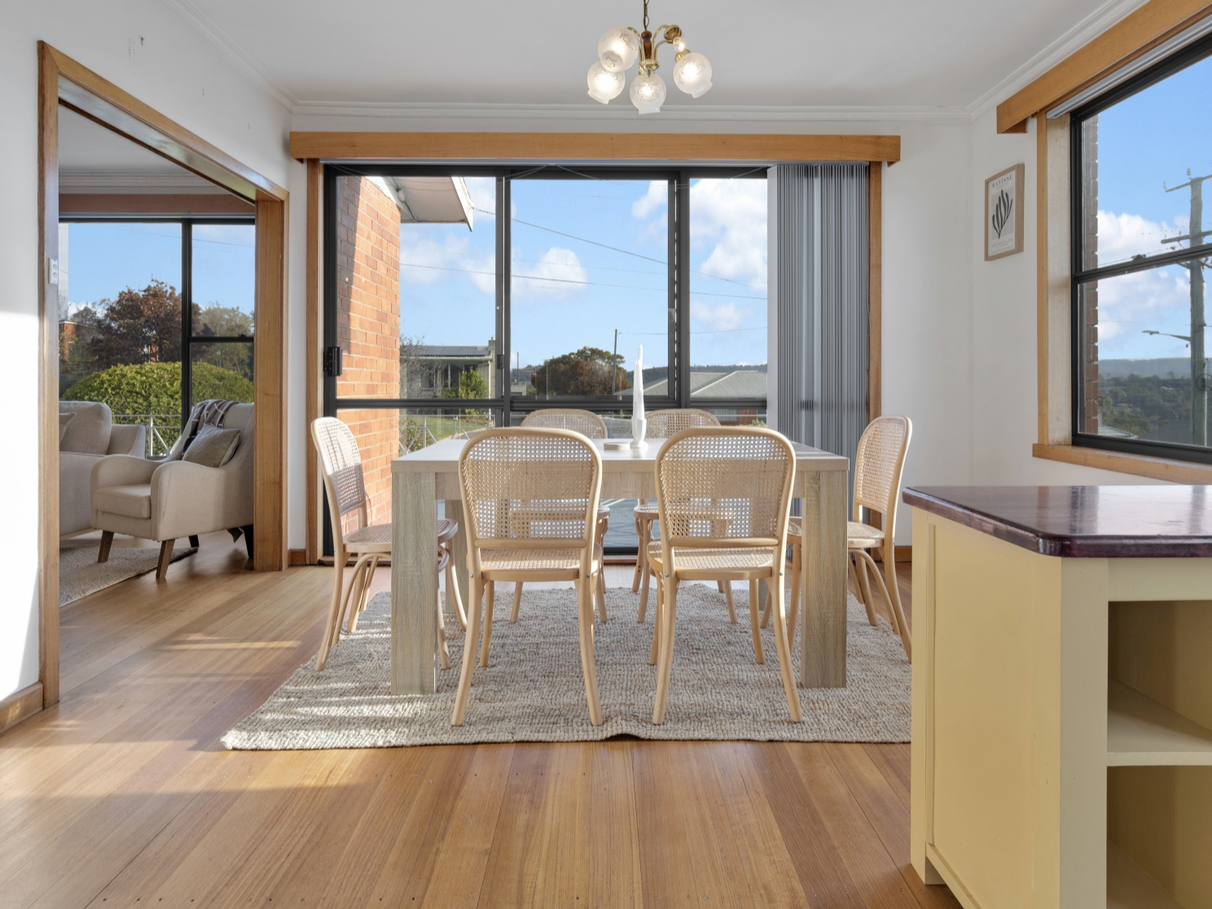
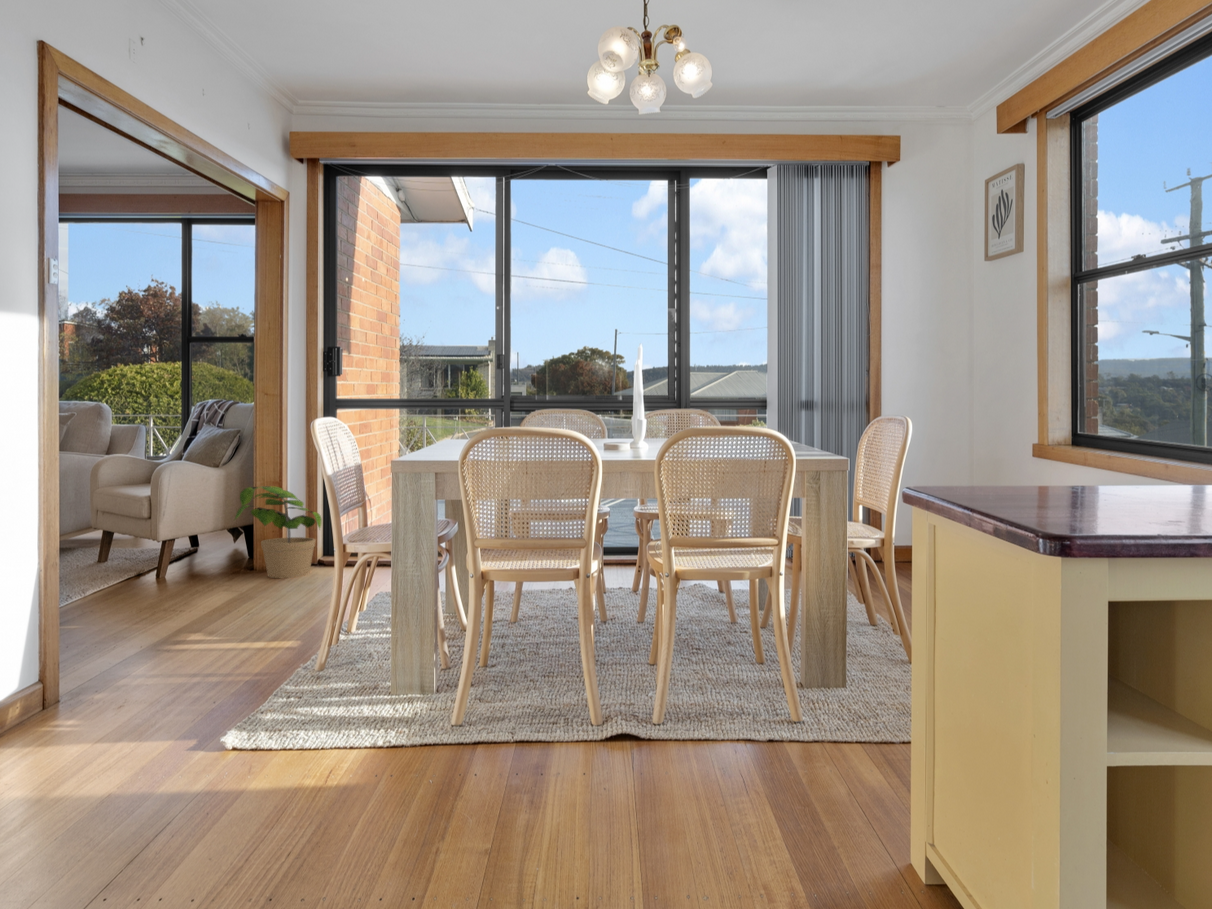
+ potted plant [233,485,323,579]
